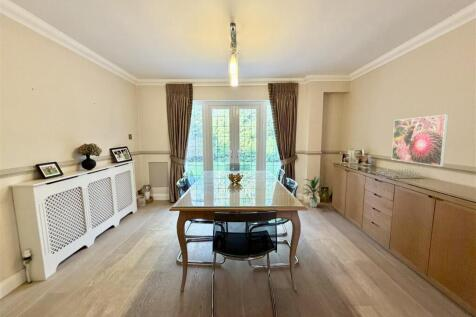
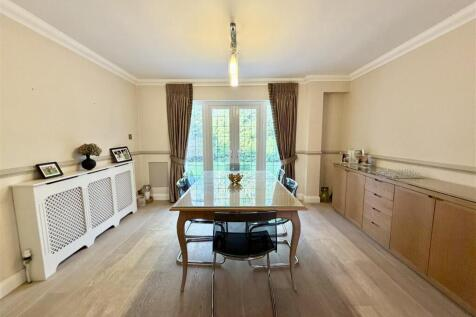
- indoor plant [302,175,326,208]
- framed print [391,114,449,167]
